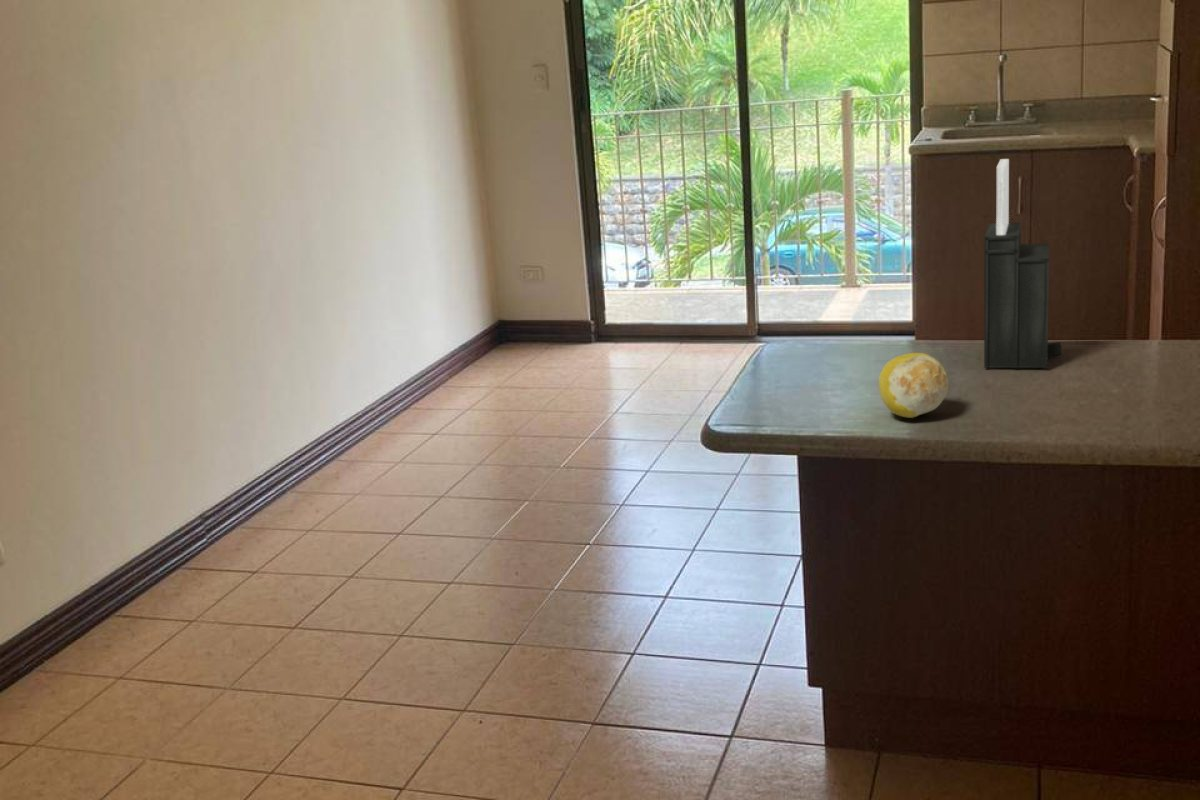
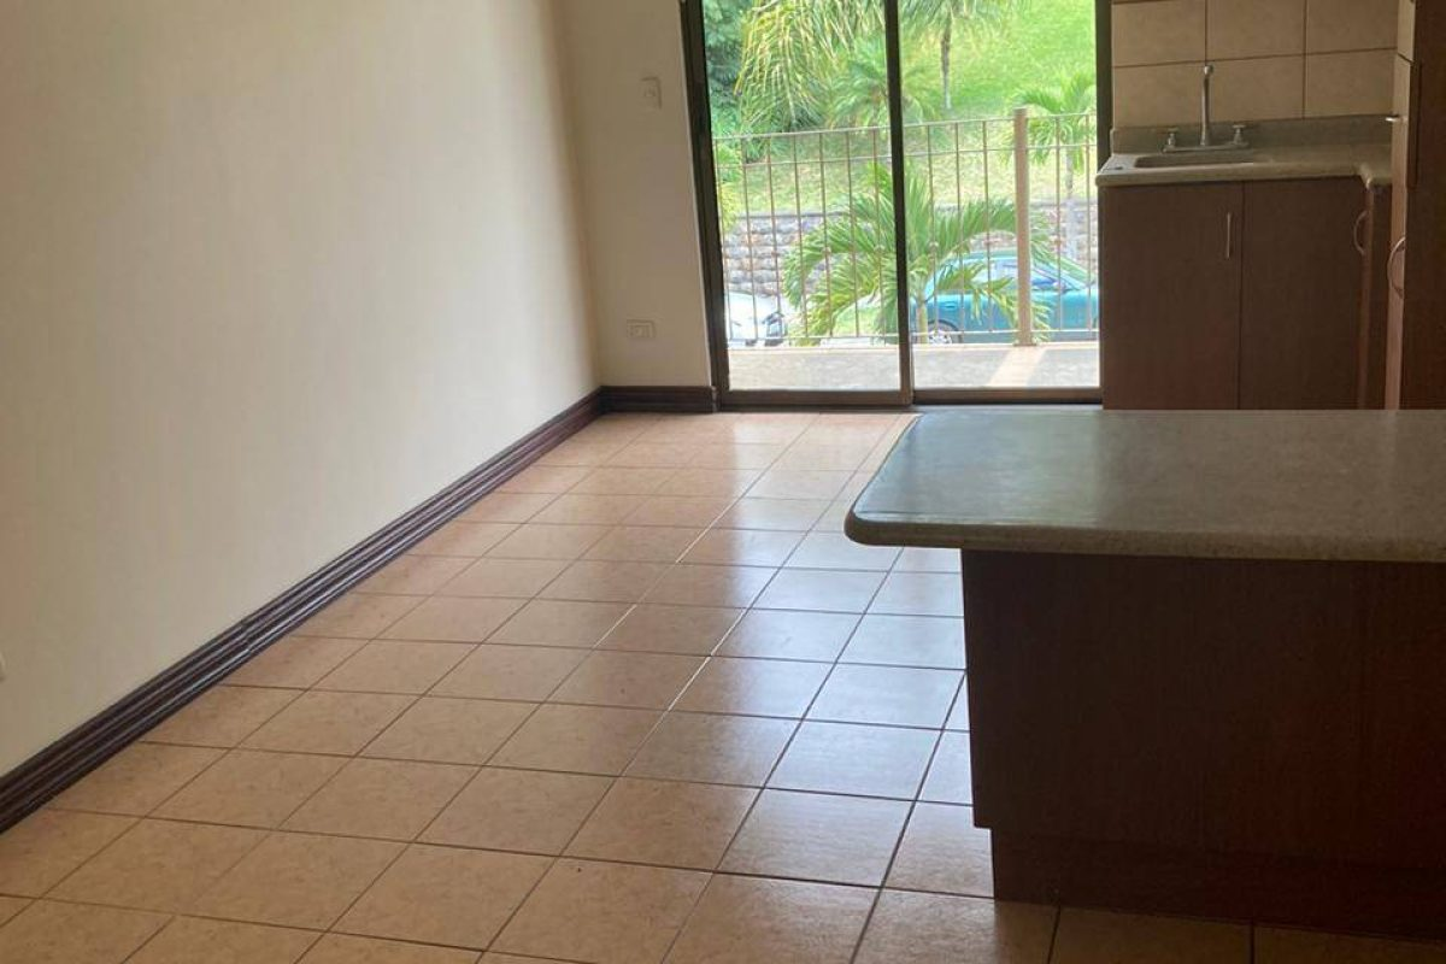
- fruit [878,352,949,419]
- knife block [983,158,1062,369]
